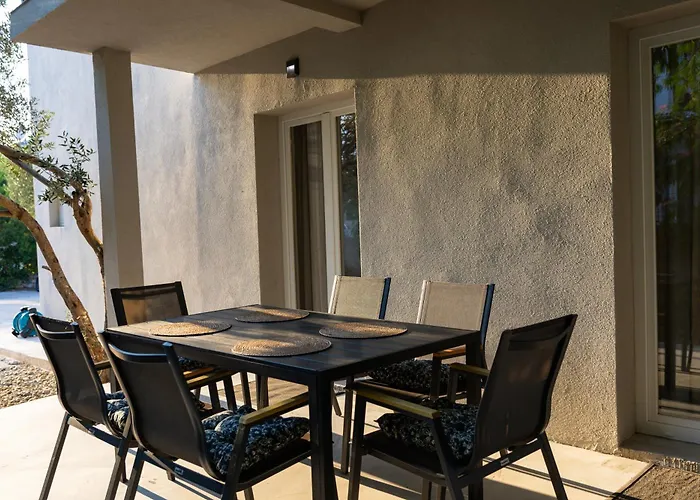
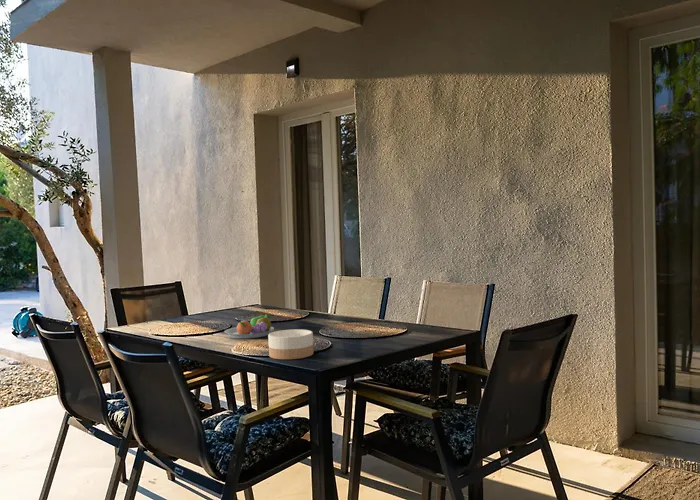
+ fruit bowl [223,314,275,339]
+ bowl [267,328,314,360]
